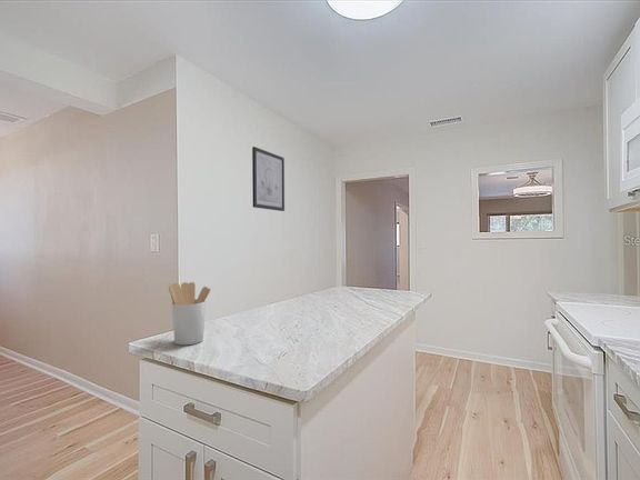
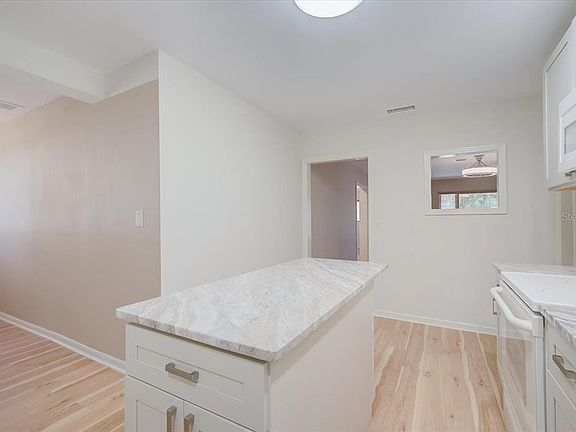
- wall art [251,146,286,212]
- utensil holder [168,281,211,347]
